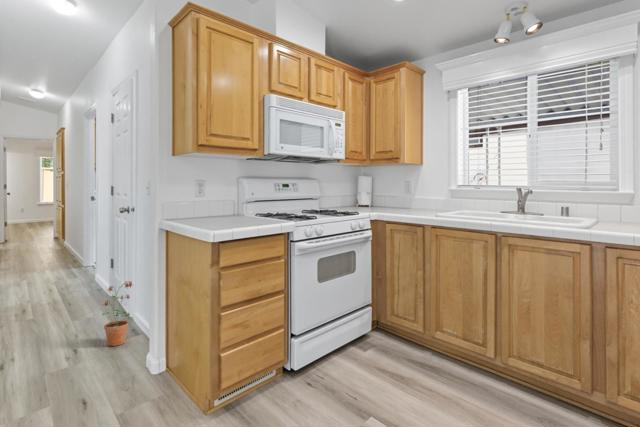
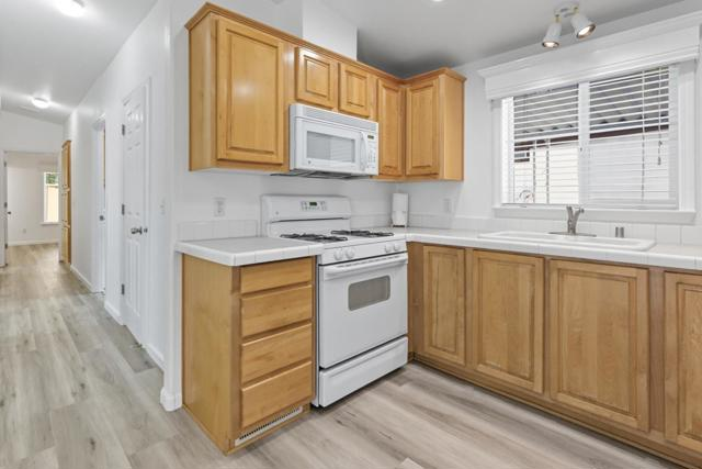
- potted plant [101,280,133,347]
